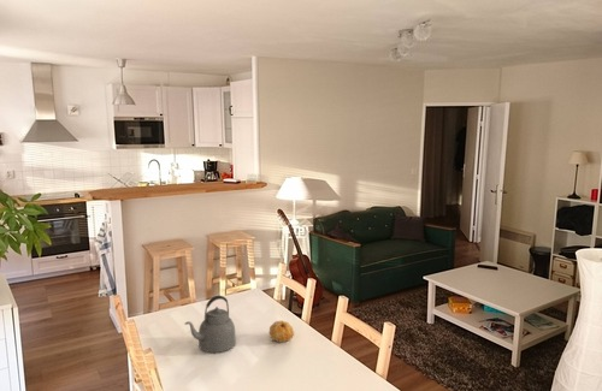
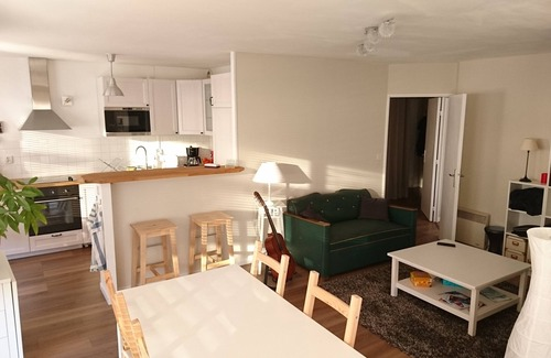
- fruit [268,320,295,343]
- kettle [184,295,237,354]
